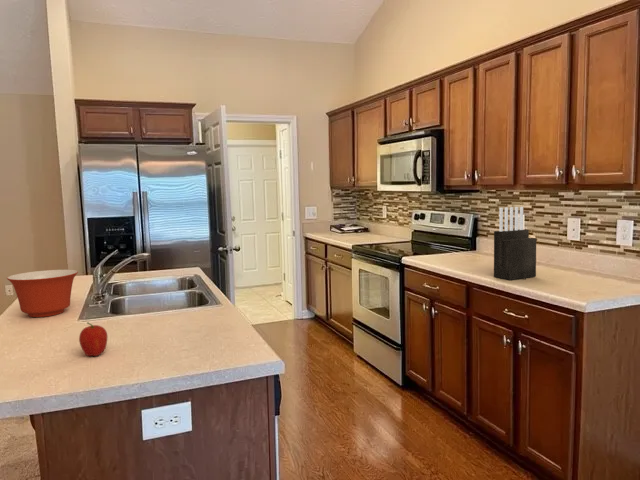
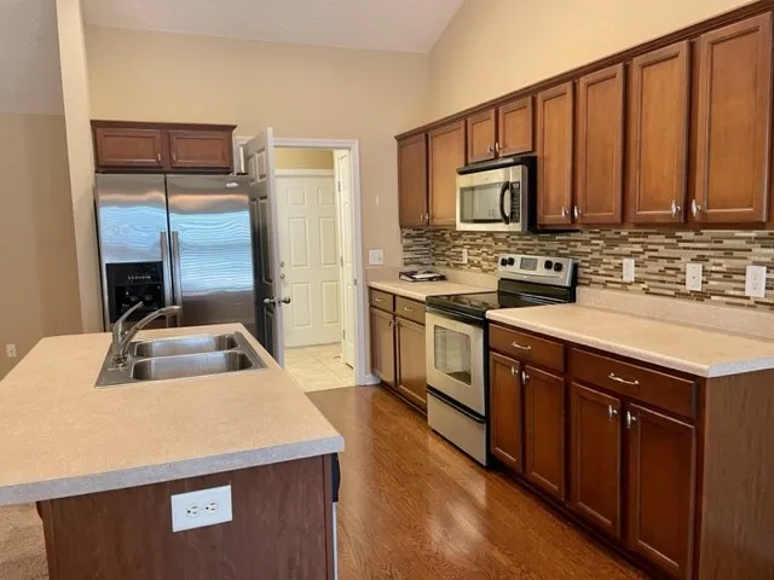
- knife block [493,206,537,281]
- mixing bowl [6,269,79,318]
- fruit [78,322,108,357]
